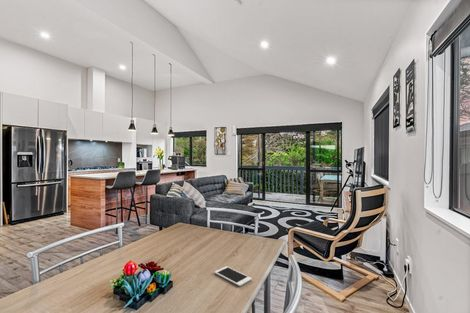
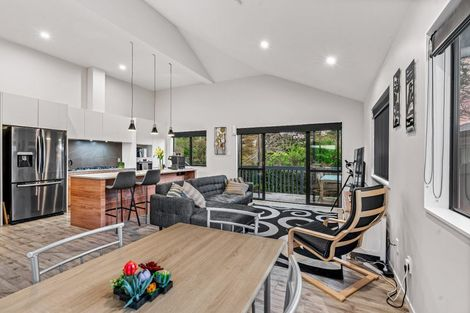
- cell phone [213,265,252,287]
